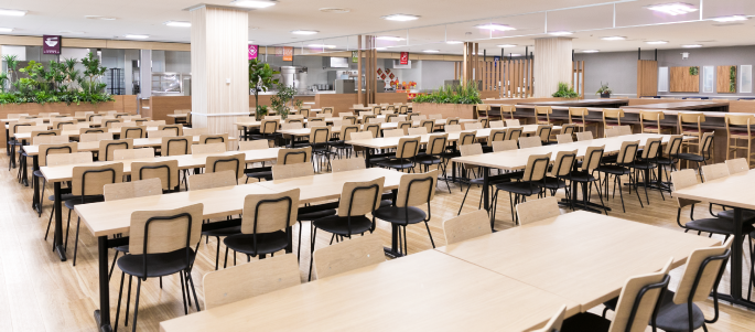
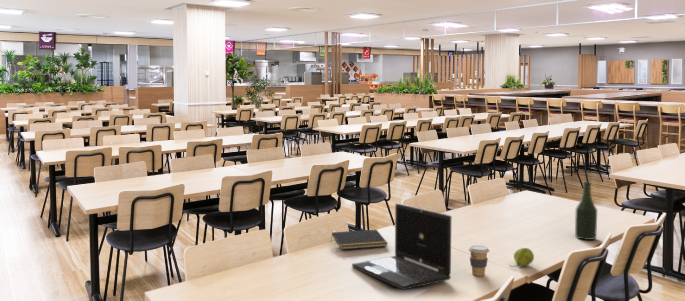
+ fruit [508,247,535,268]
+ laptop [351,203,452,291]
+ bottle [574,181,598,241]
+ notepad [330,229,389,251]
+ coffee cup [468,245,490,277]
